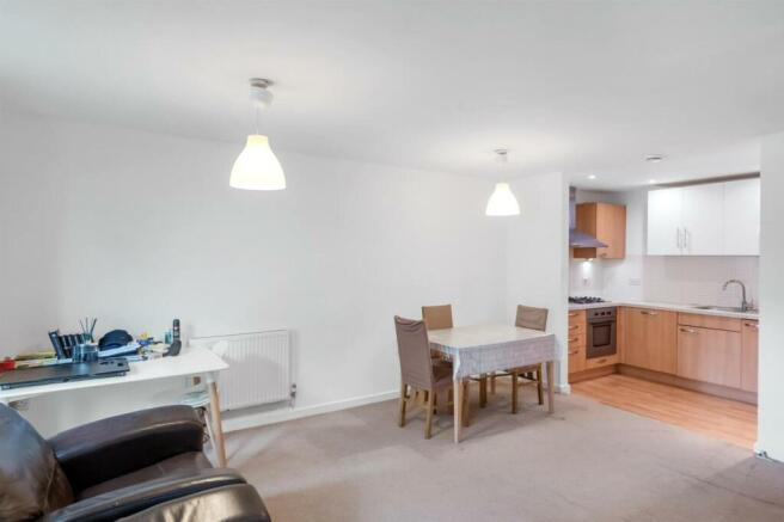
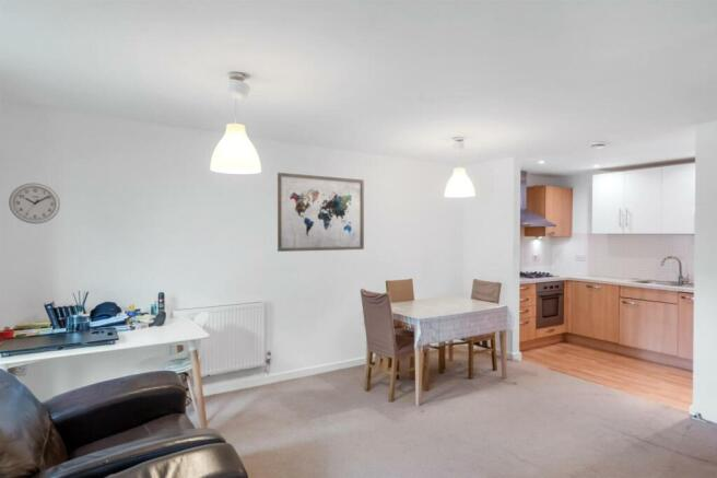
+ wall art [277,172,365,253]
+ wall clock [8,182,61,225]
